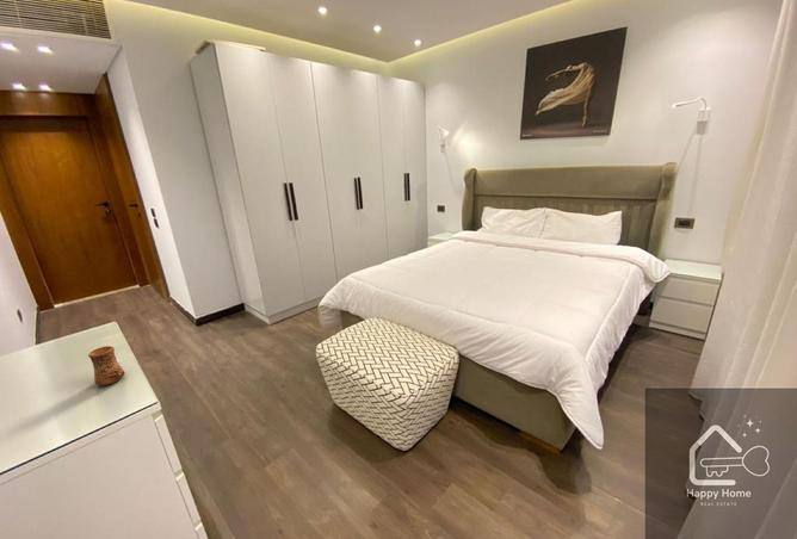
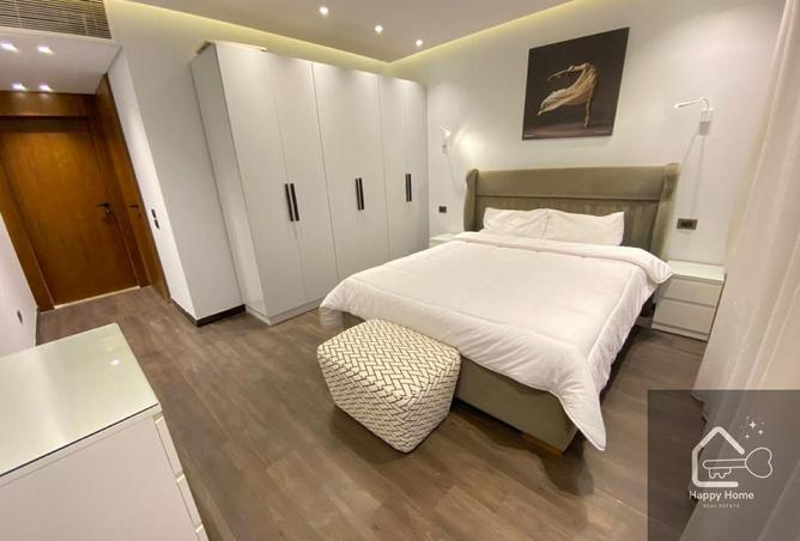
- cup [87,345,126,386]
